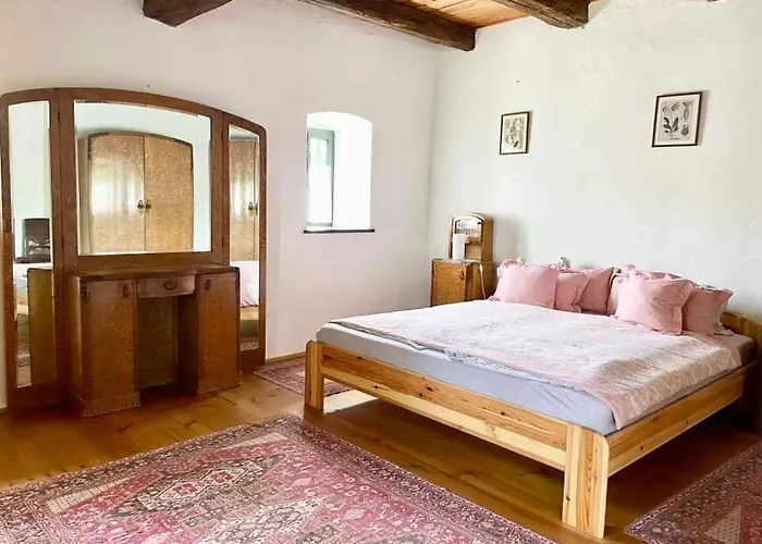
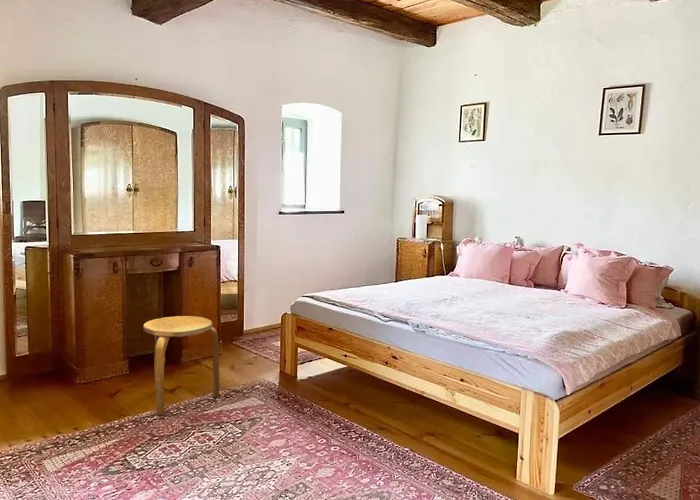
+ stool [142,315,220,416]
